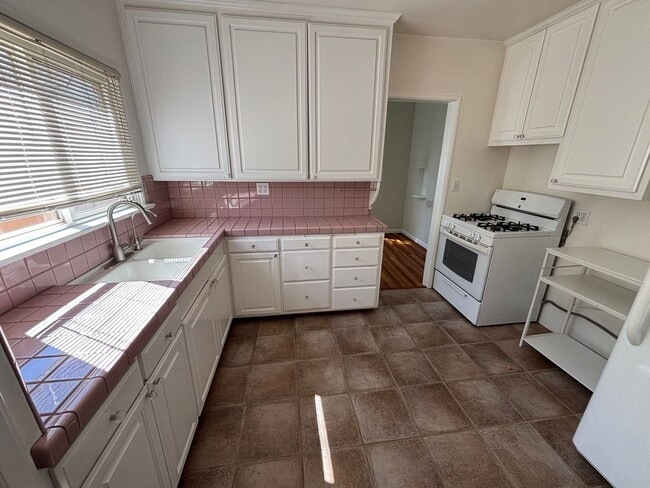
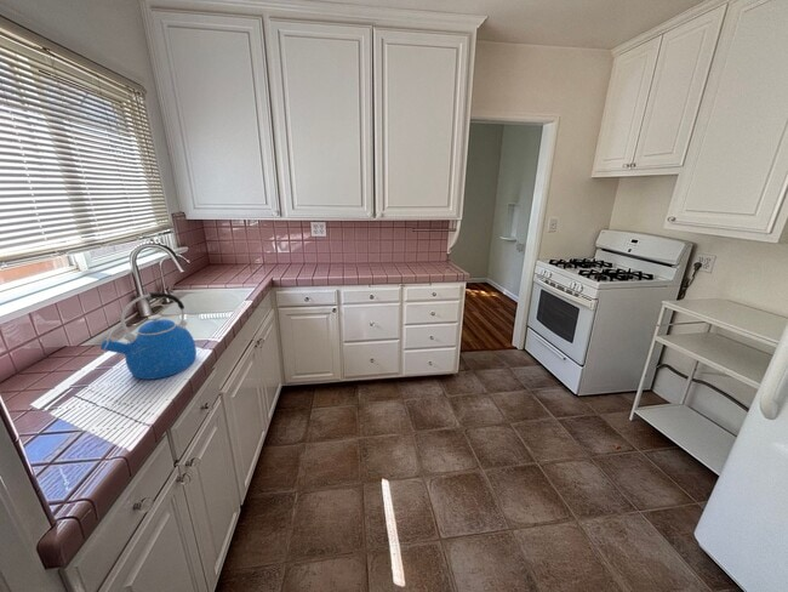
+ kettle [99,291,198,381]
